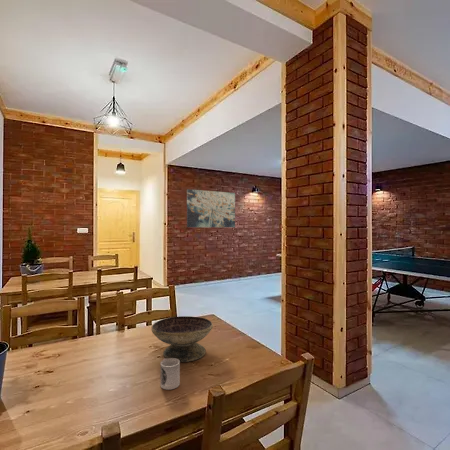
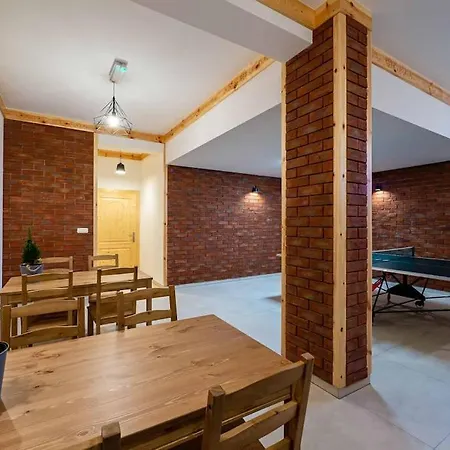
- decorative bowl [151,315,214,363]
- cup [160,358,181,391]
- wall art [186,188,236,228]
